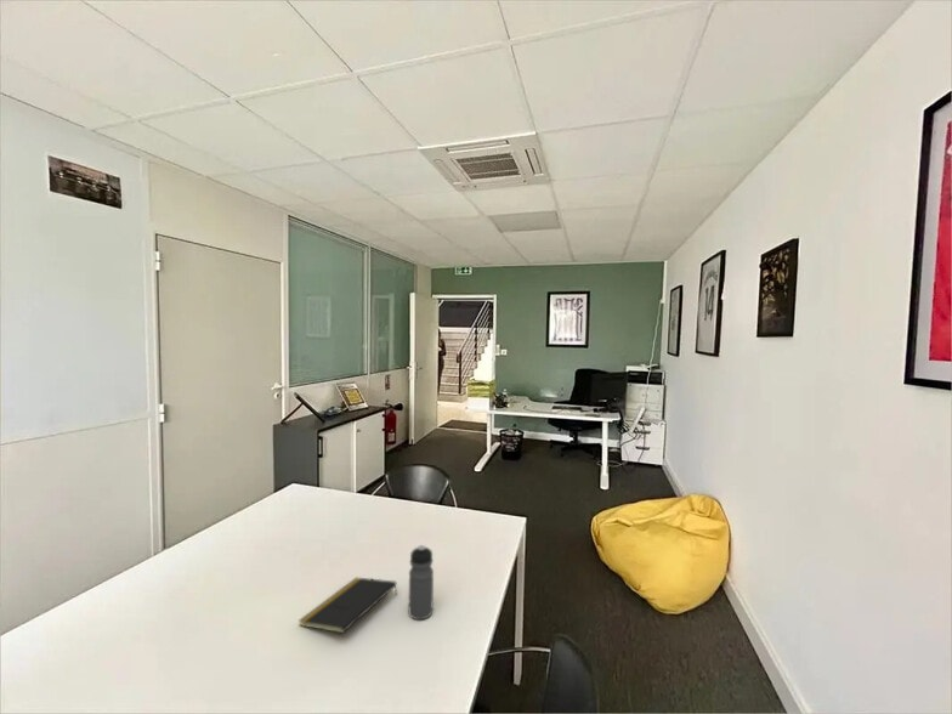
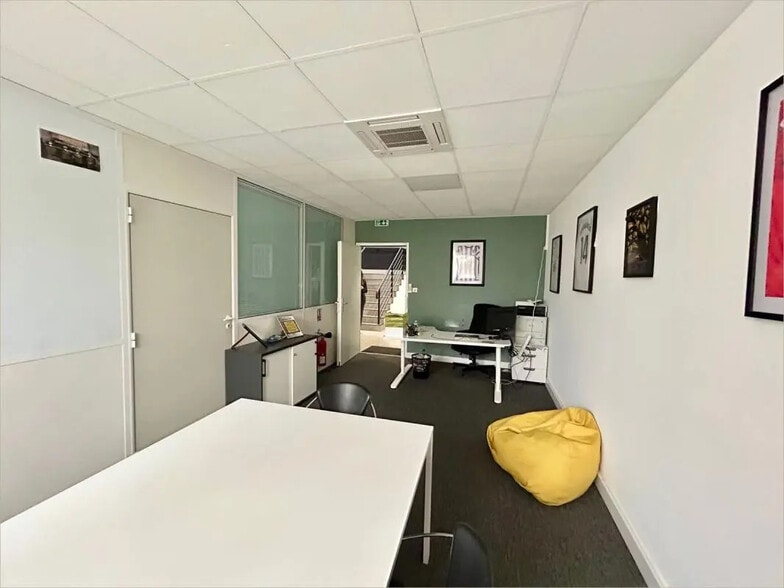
- notepad [298,577,398,634]
- water bottle [408,544,435,620]
